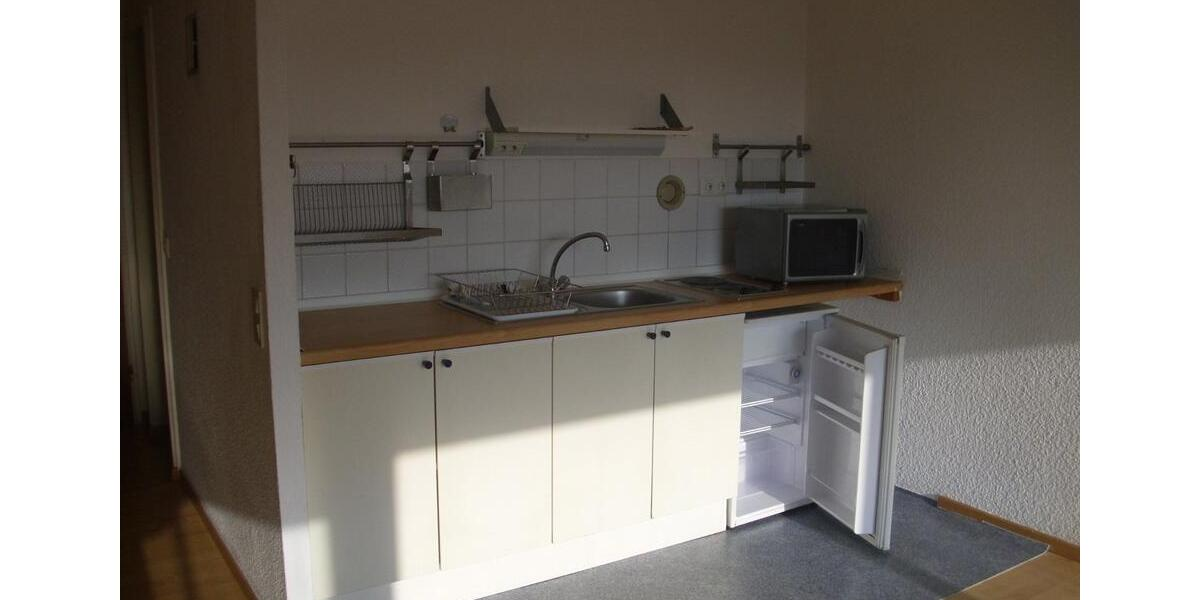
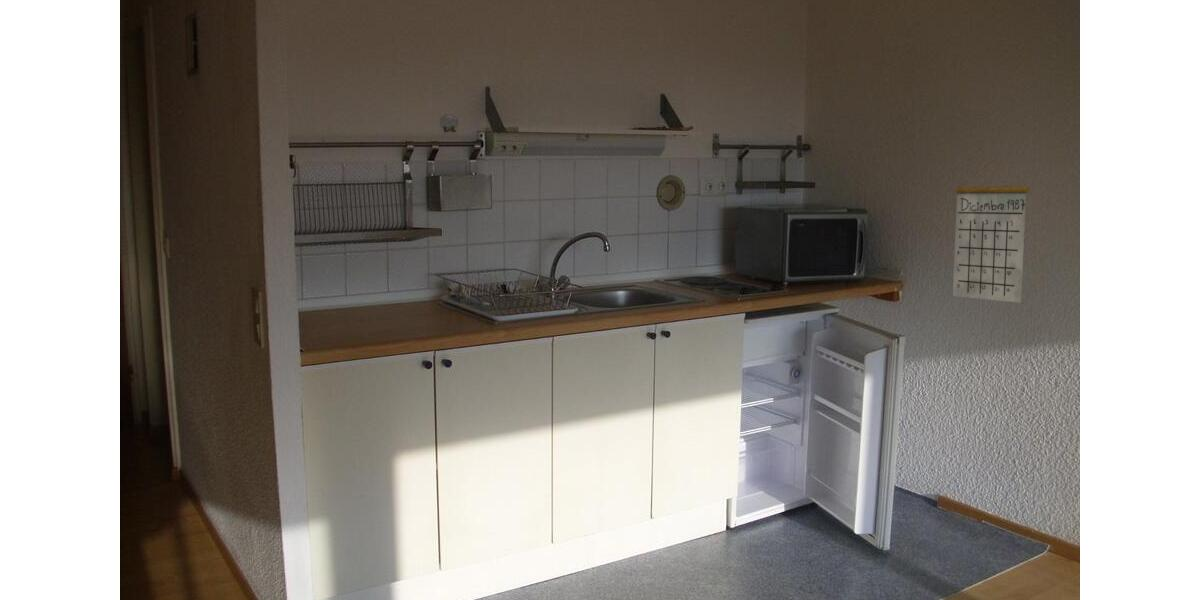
+ calendar [952,159,1030,304]
